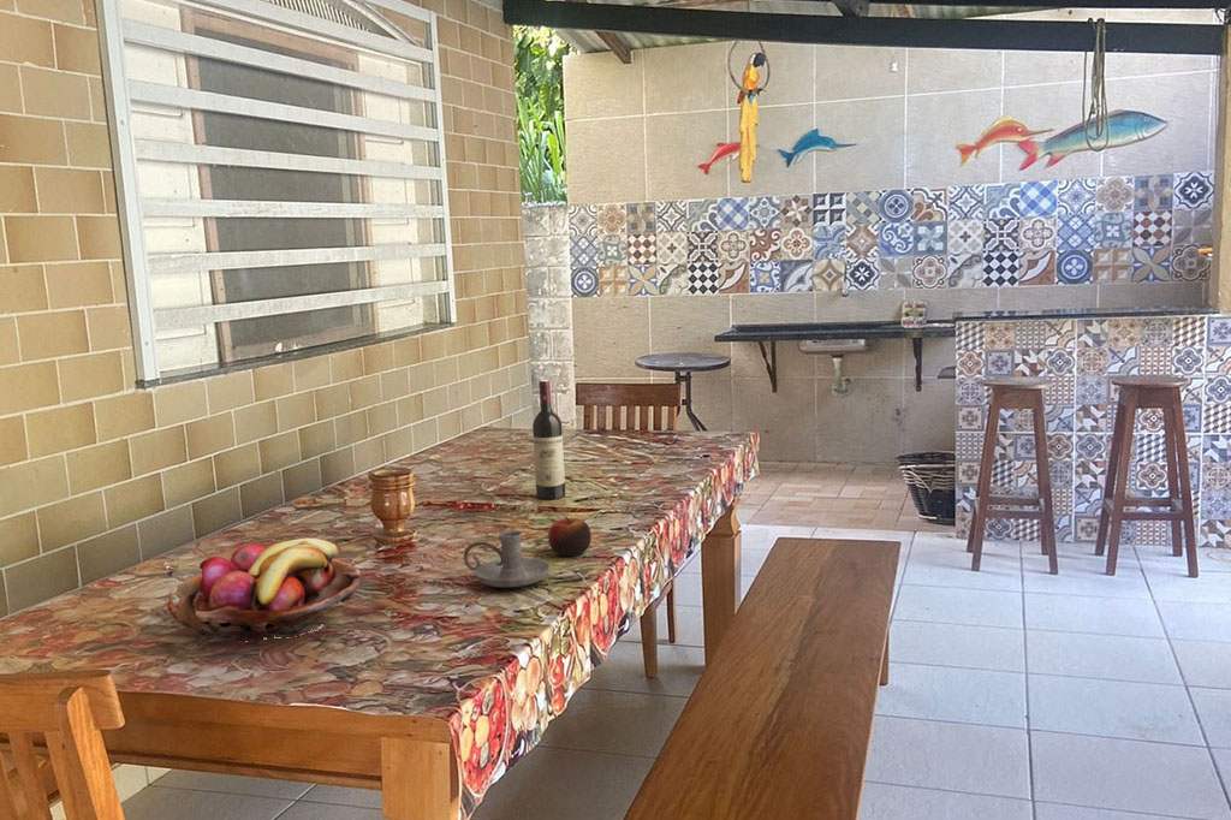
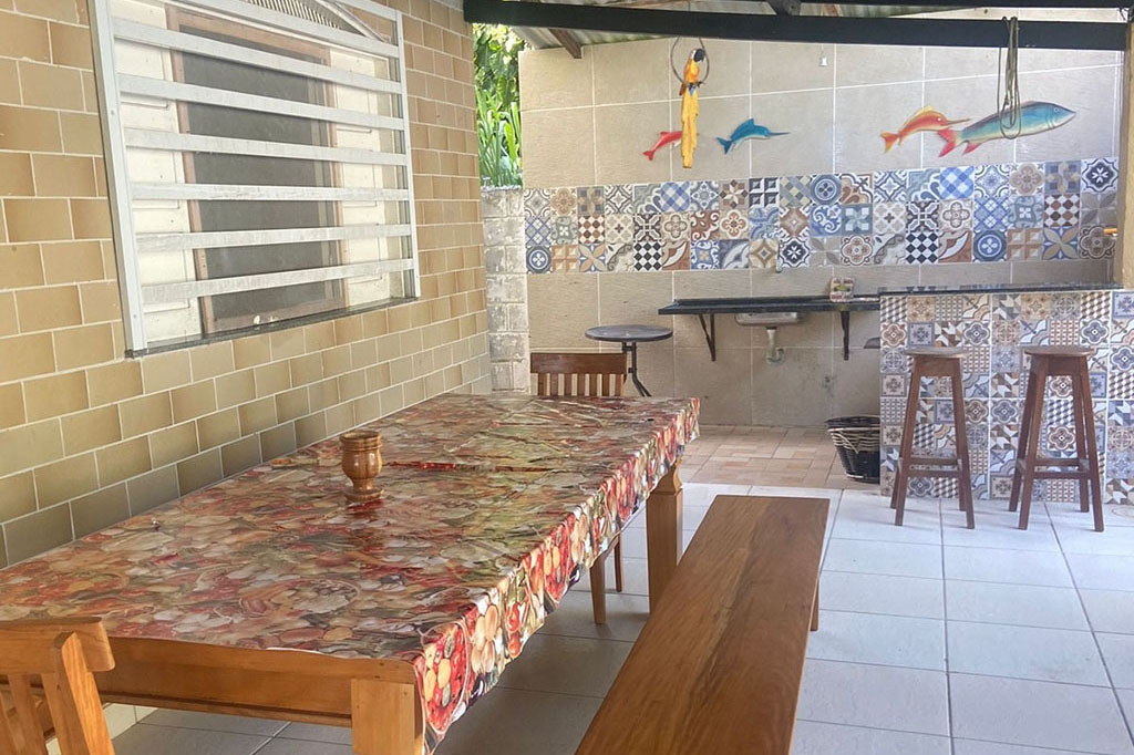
- apple [547,515,593,557]
- wine bottle [531,379,566,500]
- candle holder [463,529,551,588]
- fruit basket [167,536,362,641]
